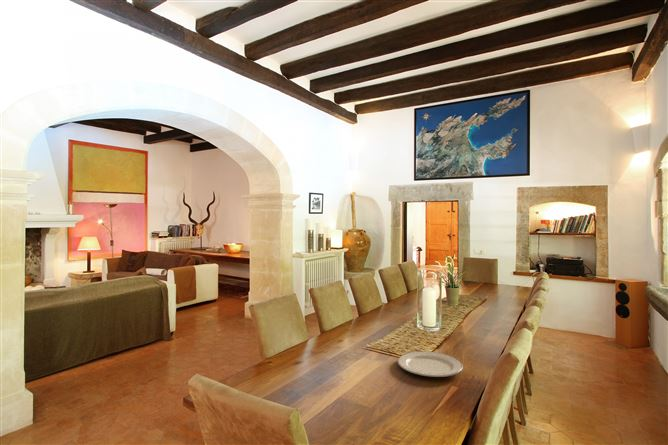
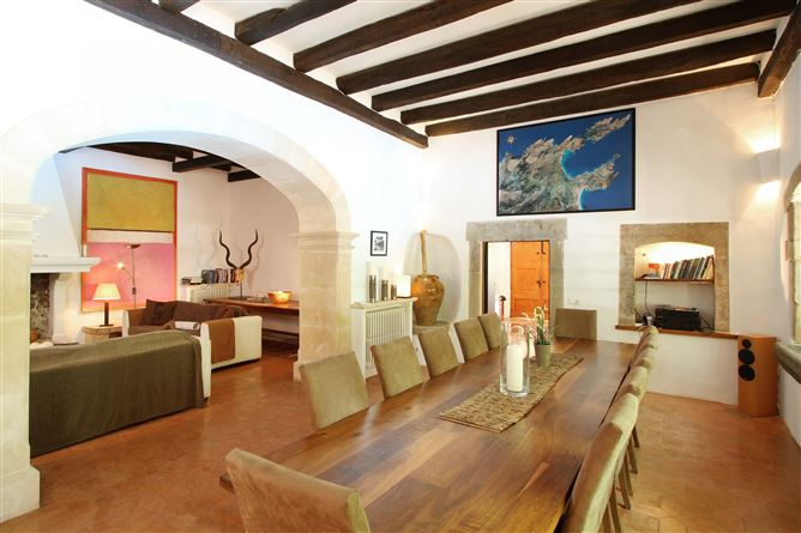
- chinaware [397,350,464,378]
